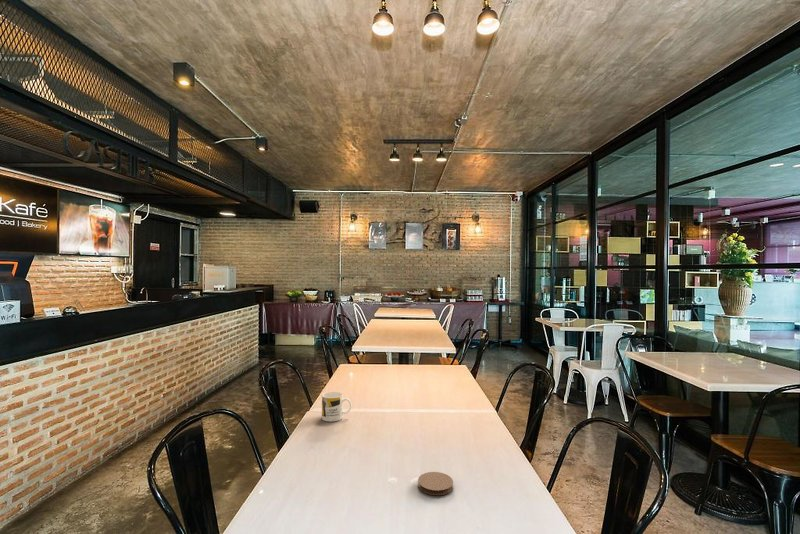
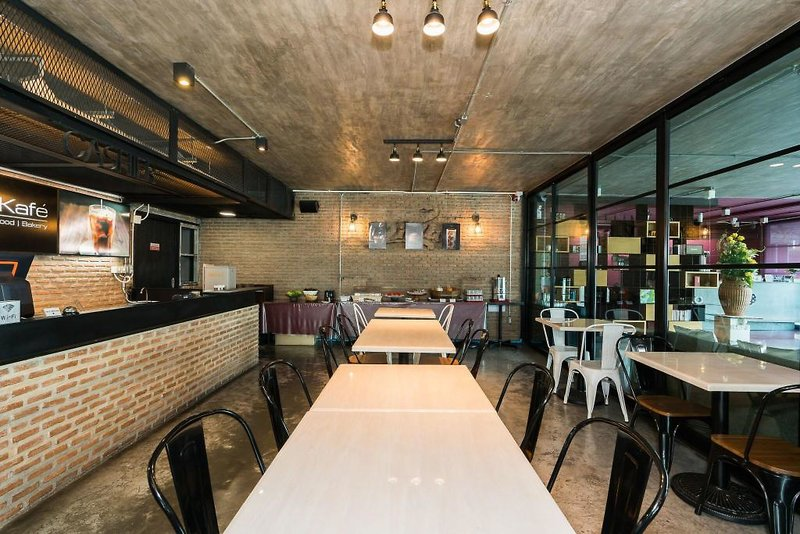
- coaster [417,471,454,496]
- mug [321,391,352,423]
